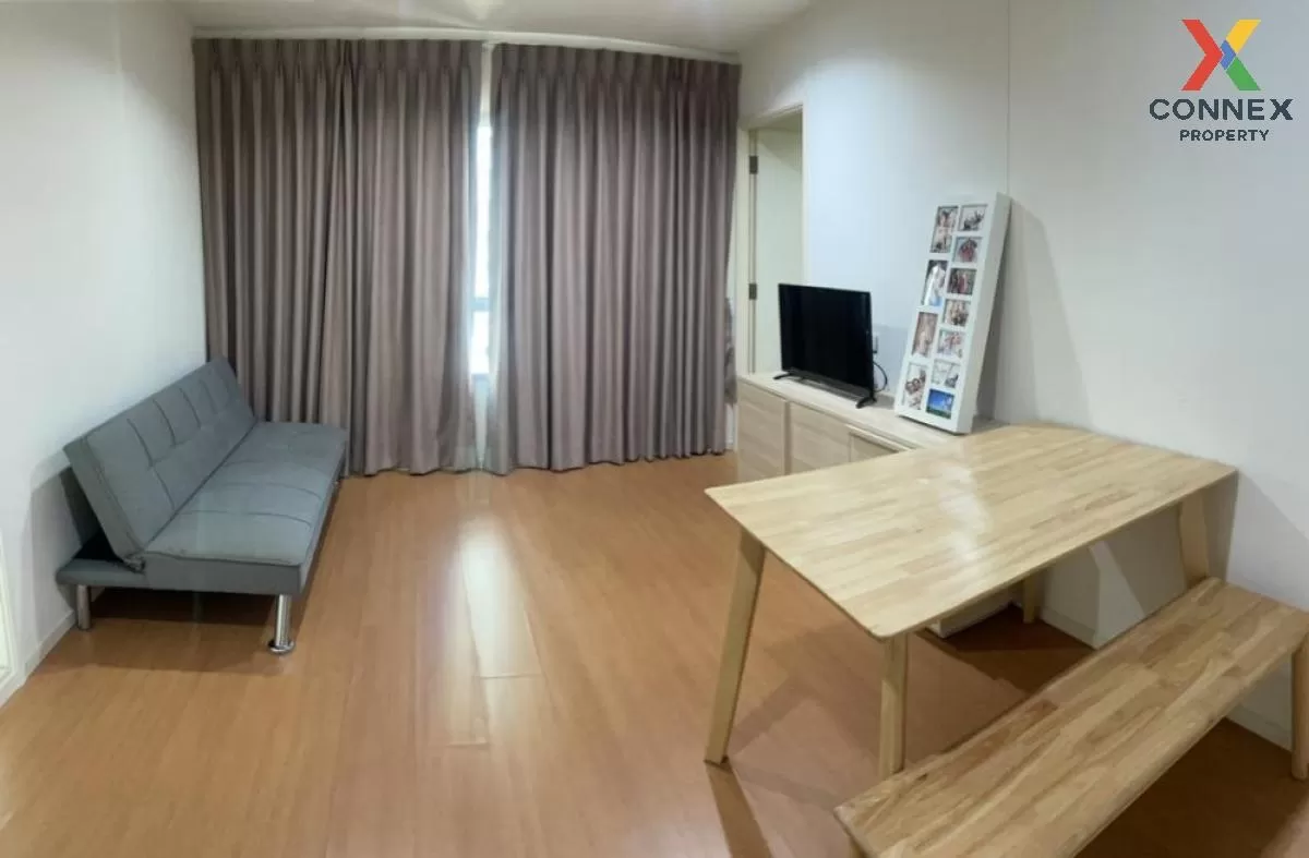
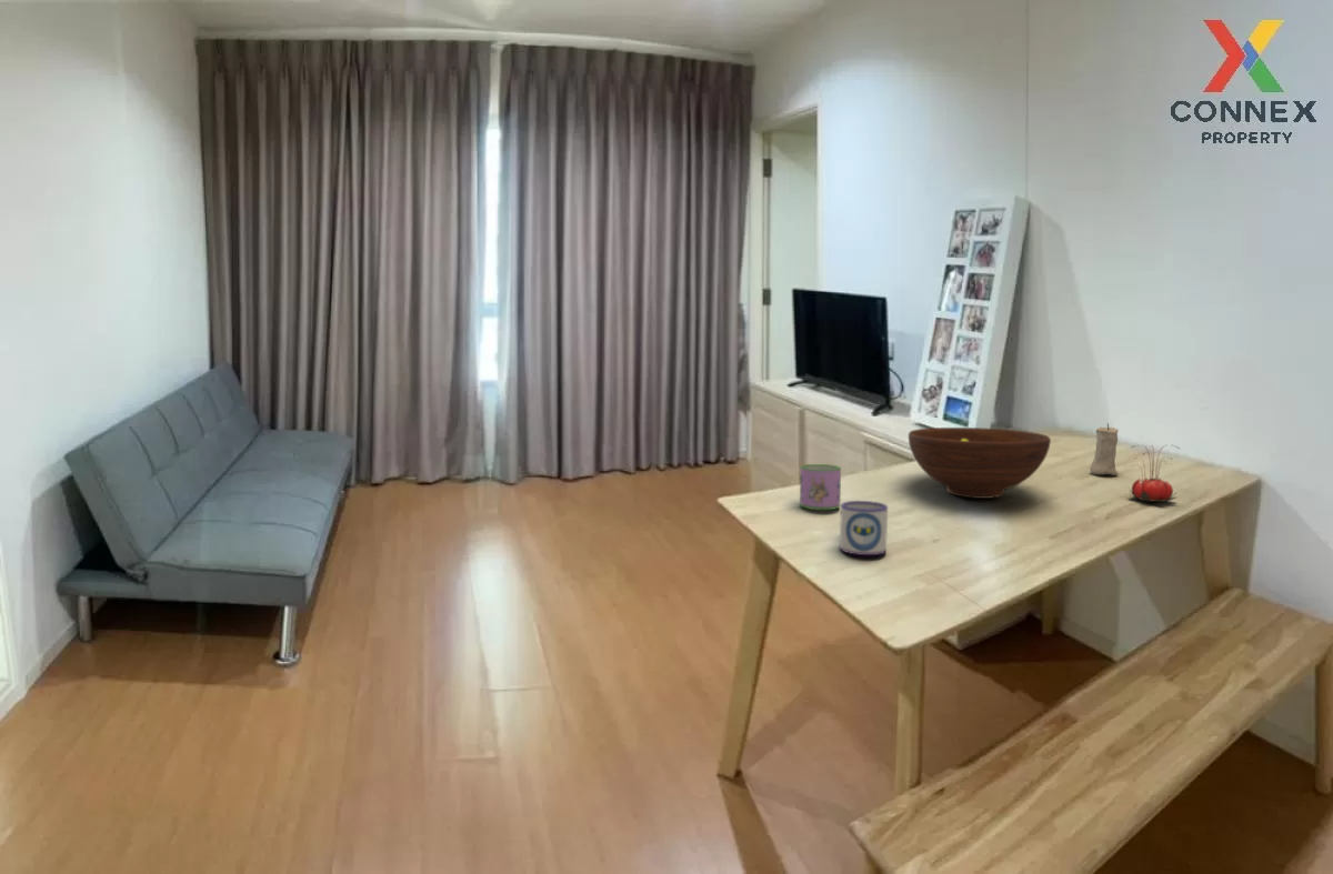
+ fruit bowl [908,426,1052,500]
+ mug [839,500,889,556]
+ flower [1127,444,1181,503]
+ mug [799,463,842,511]
+ candle [1089,422,1120,476]
